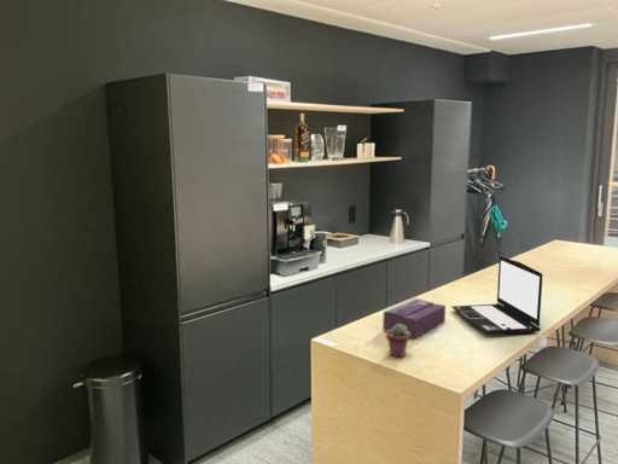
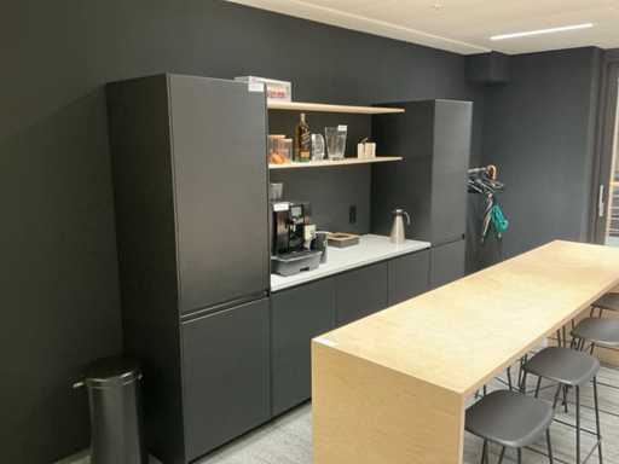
- laptop [451,255,543,335]
- potted succulent [385,324,410,358]
- tissue box [381,297,447,340]
